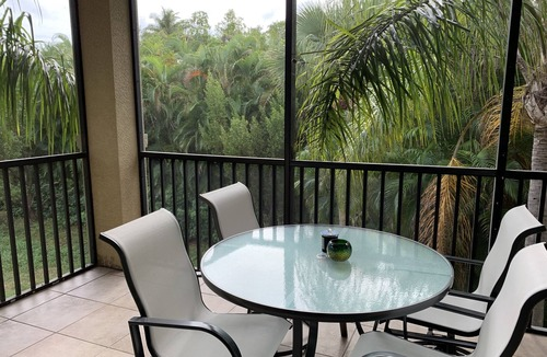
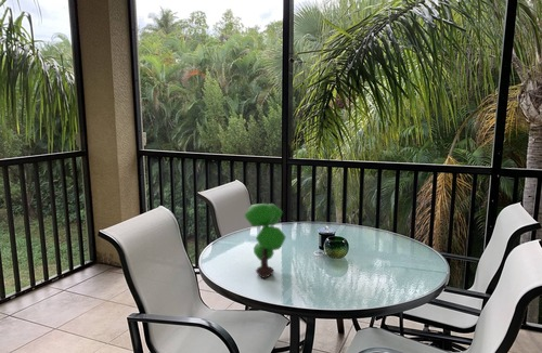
+ plant [244,202,287,279]
